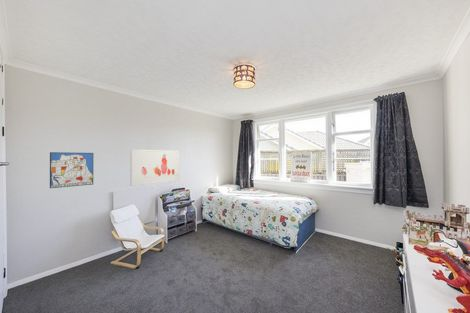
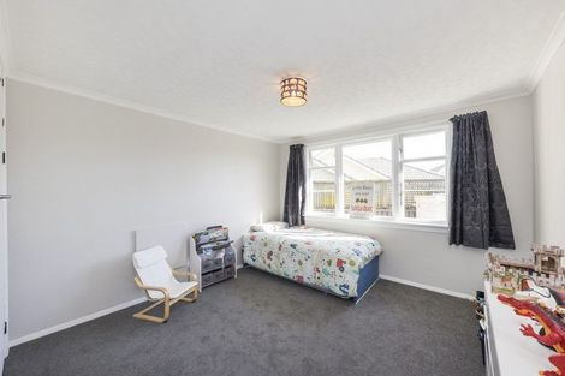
- wall art [49,151,94,189]
- wall art [129,148,180,187]
